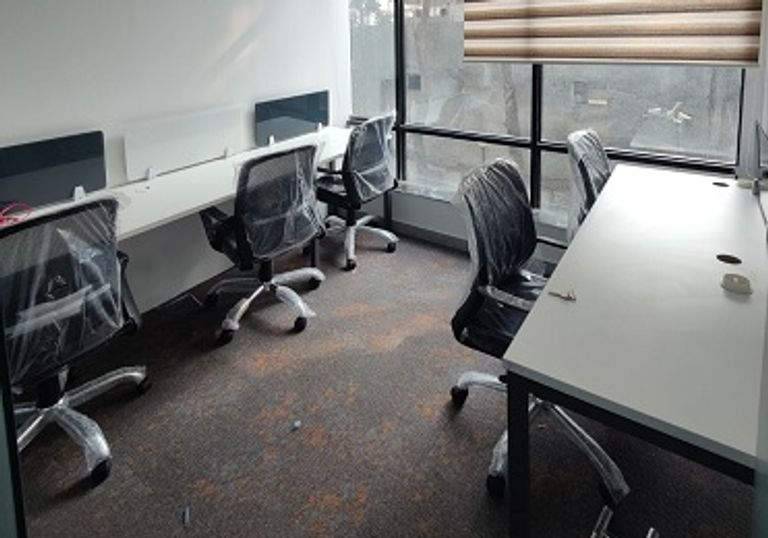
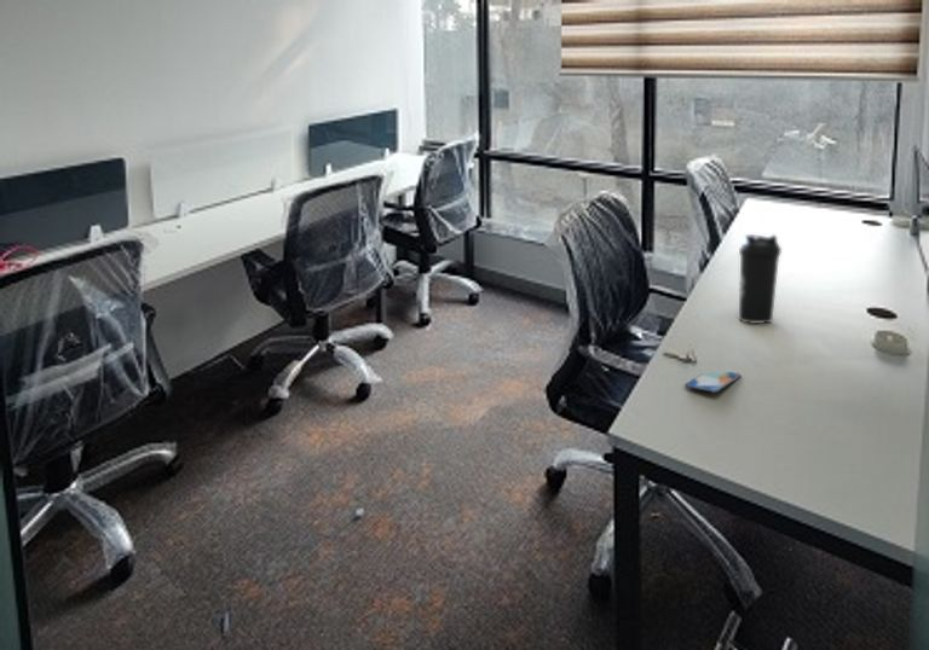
+ water bottle [738,233,783,324]
+ smartphone [683,371,743,394]
